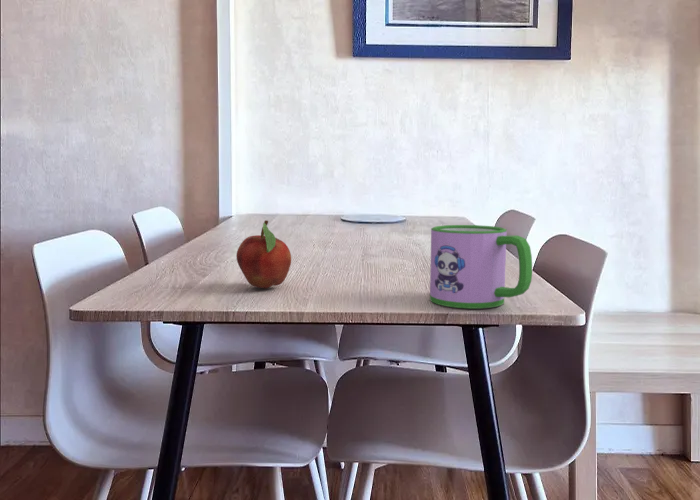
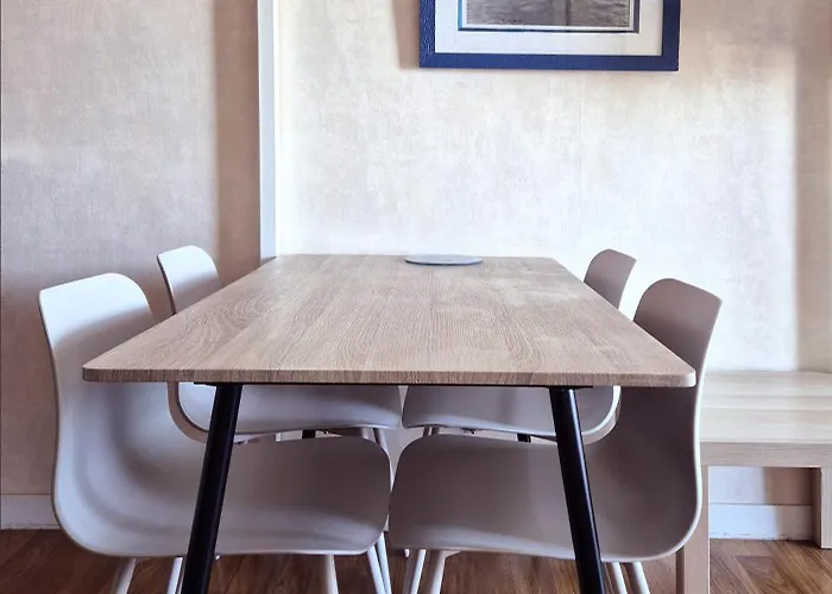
- mug [429,224,533,309]
- fruit [235,219,292,289]
